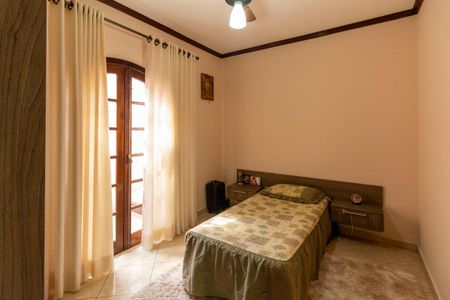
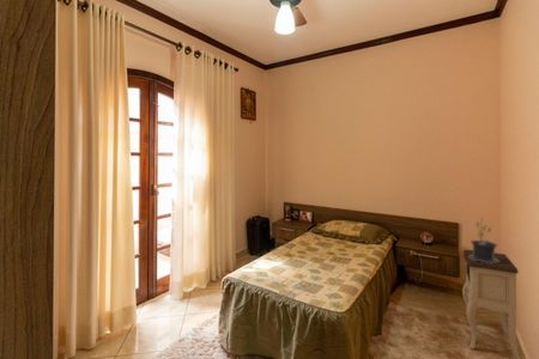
+ nightstand [461,249,521,359]
+ potted plant [468,217,499,264]
